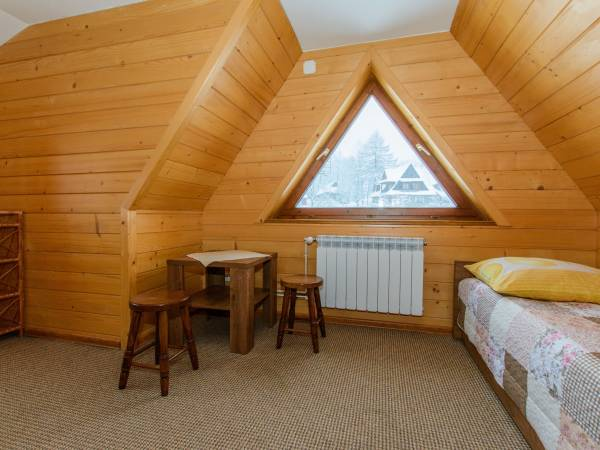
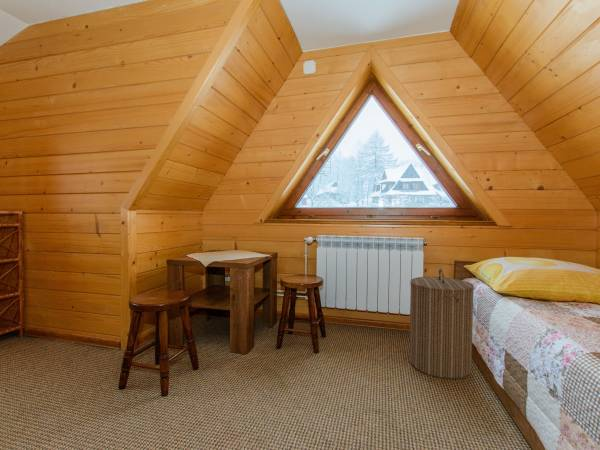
+ laundry hamper [409,268,475,380]
